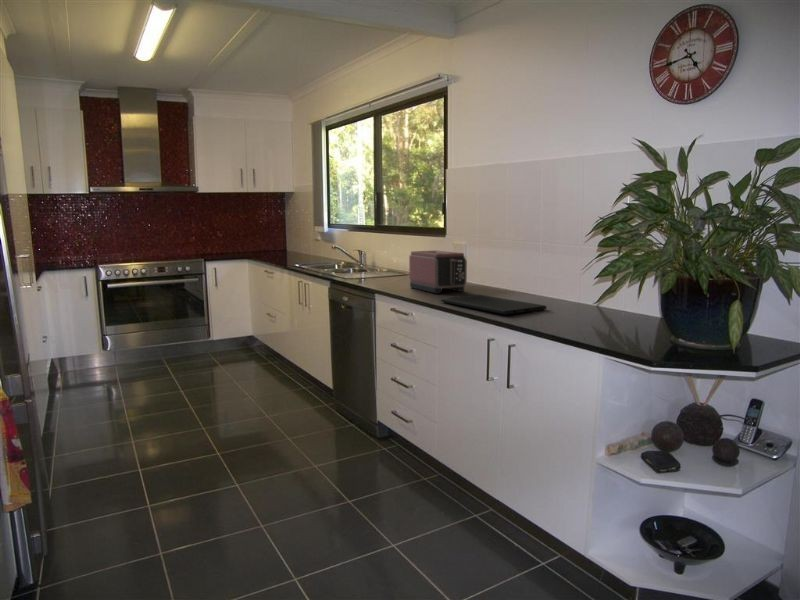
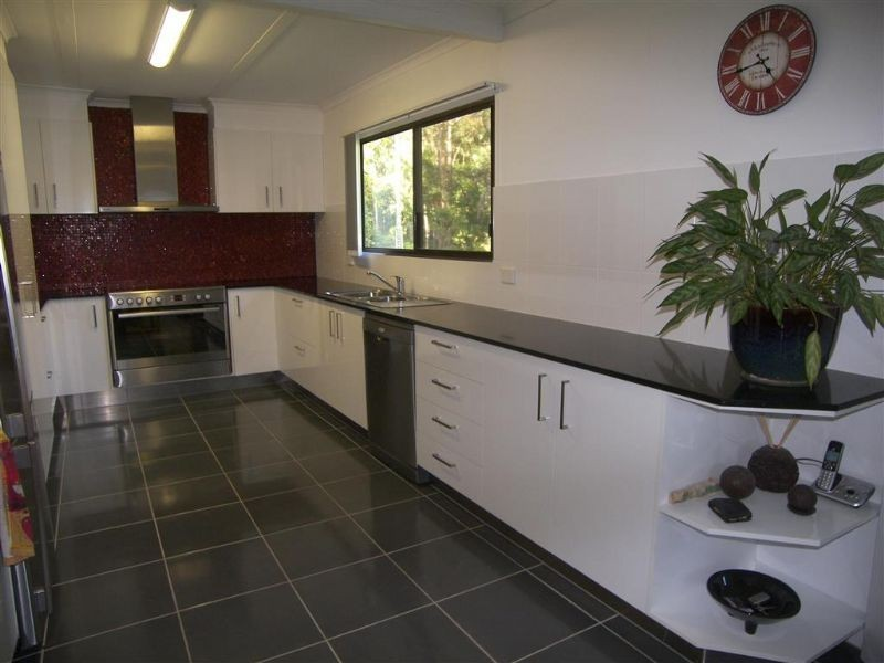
- toaster [408,250,468,294]
- cutting board [440,294,548,316]
